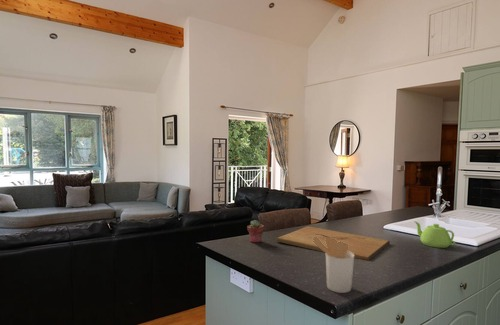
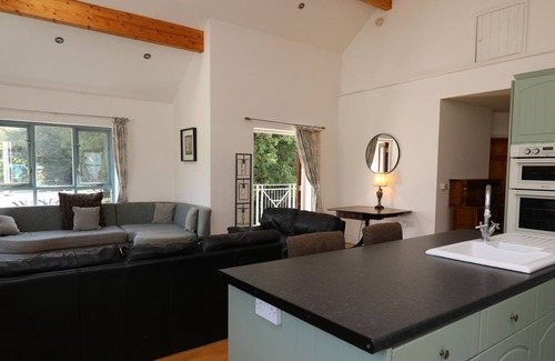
- teapot [413,220,456,249]
- cutting board [275,225,391,262]
- utensil holder [313,237,355,294]
- potted succulent [246,219,265,244]
